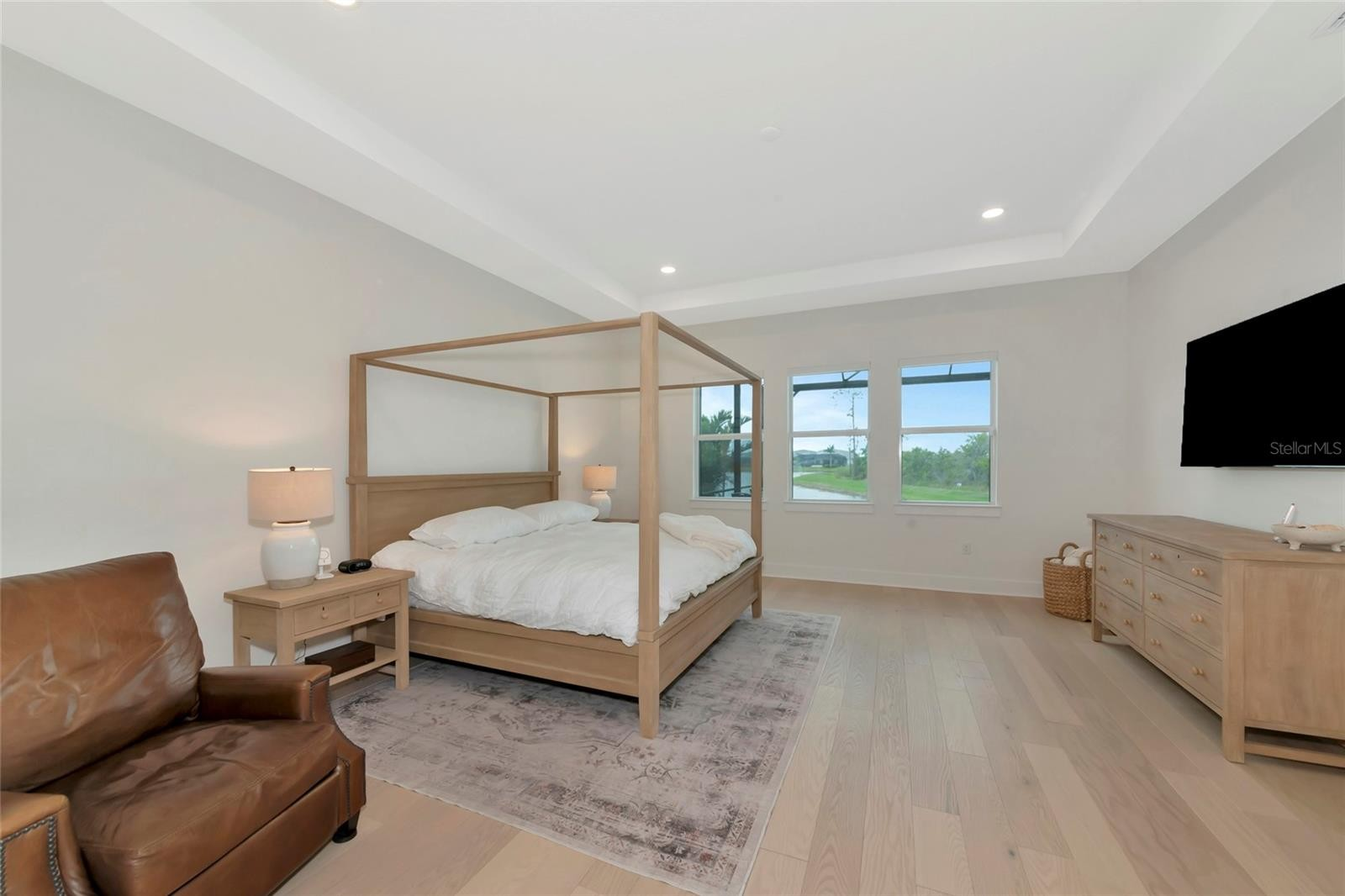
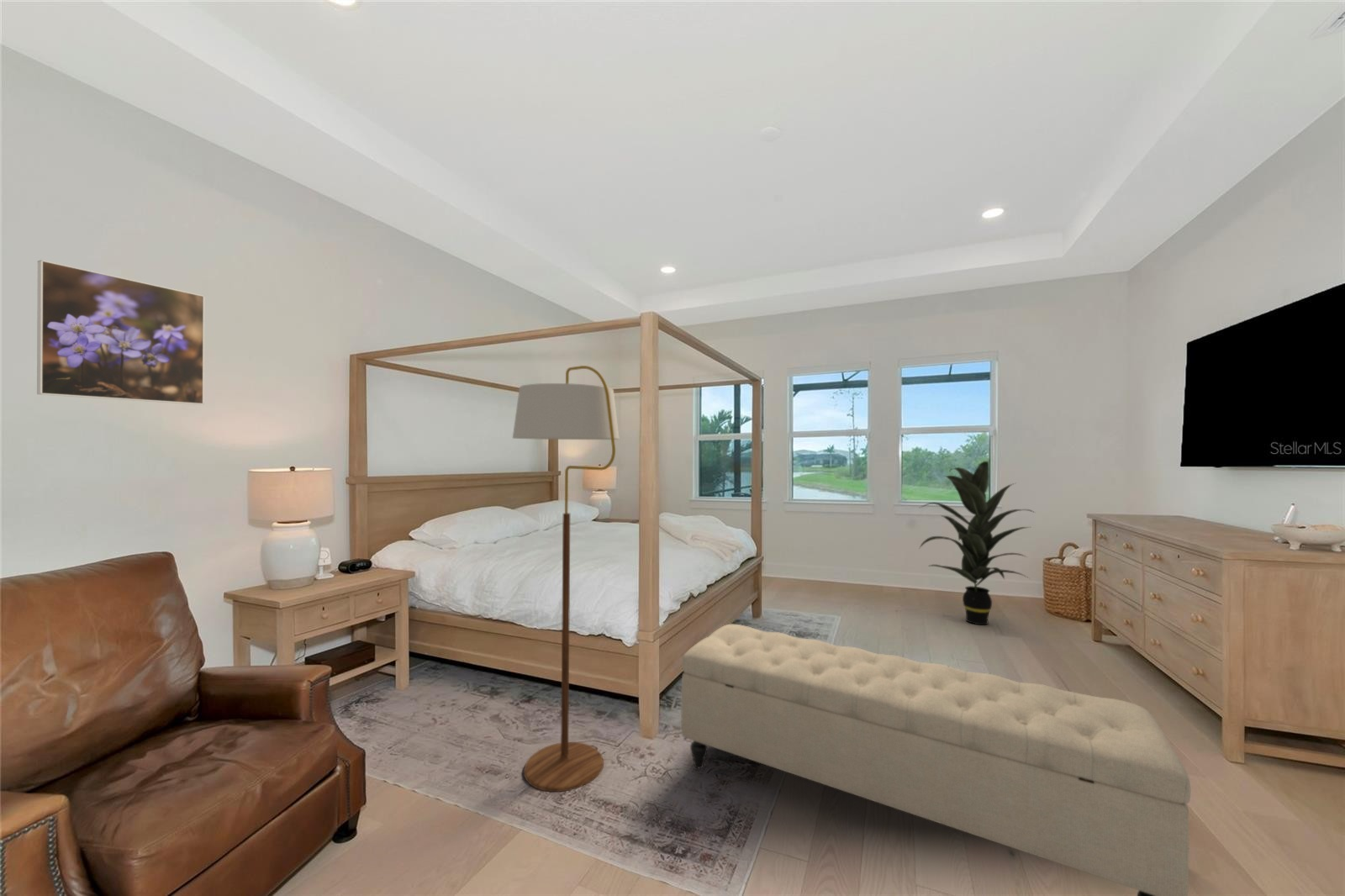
+ bench [681,624,1191,896]
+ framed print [36,259,205,405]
+ floor lamp [512,365,620,793]
+ indoor plant [919,461,1036,625]
